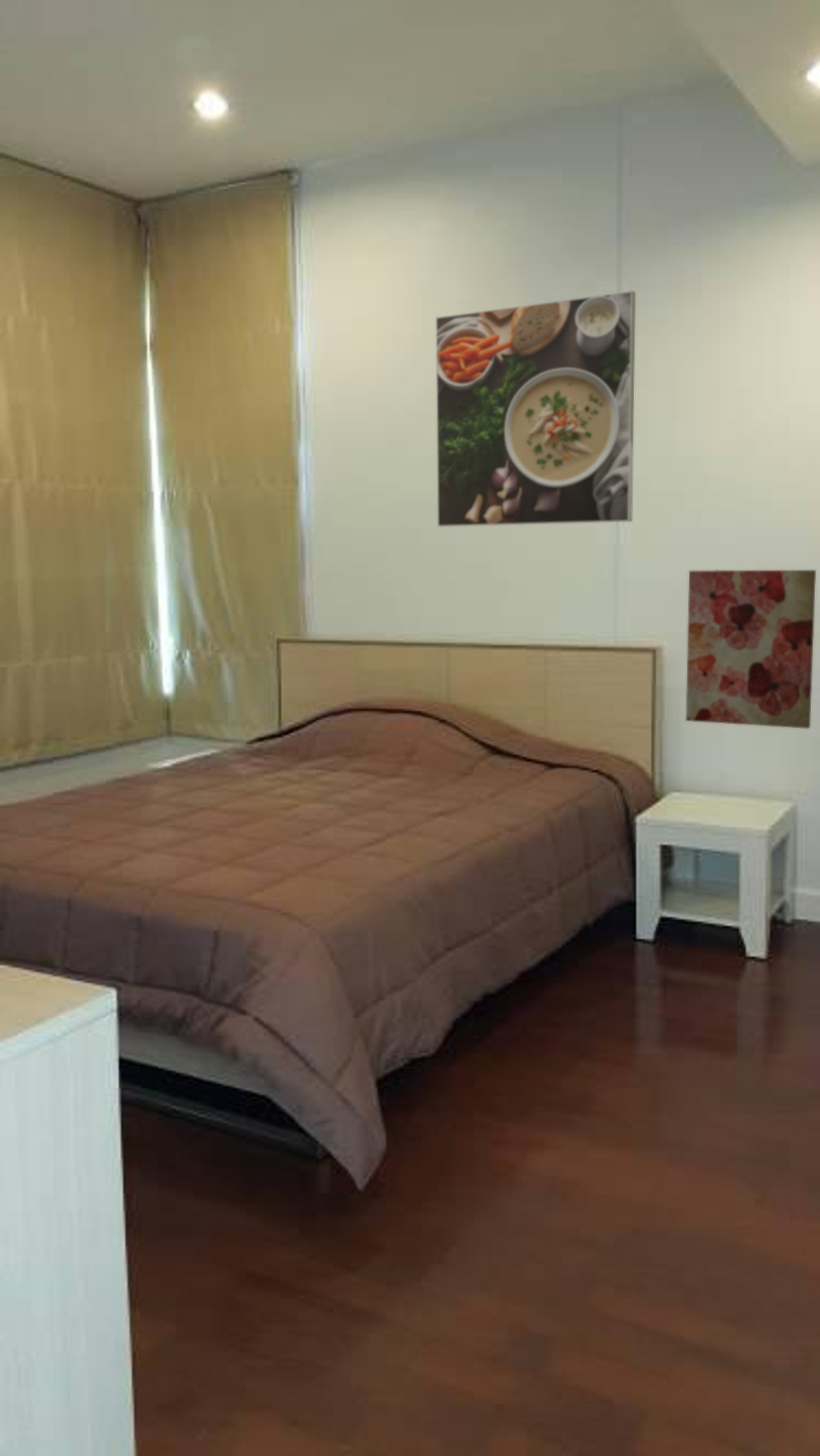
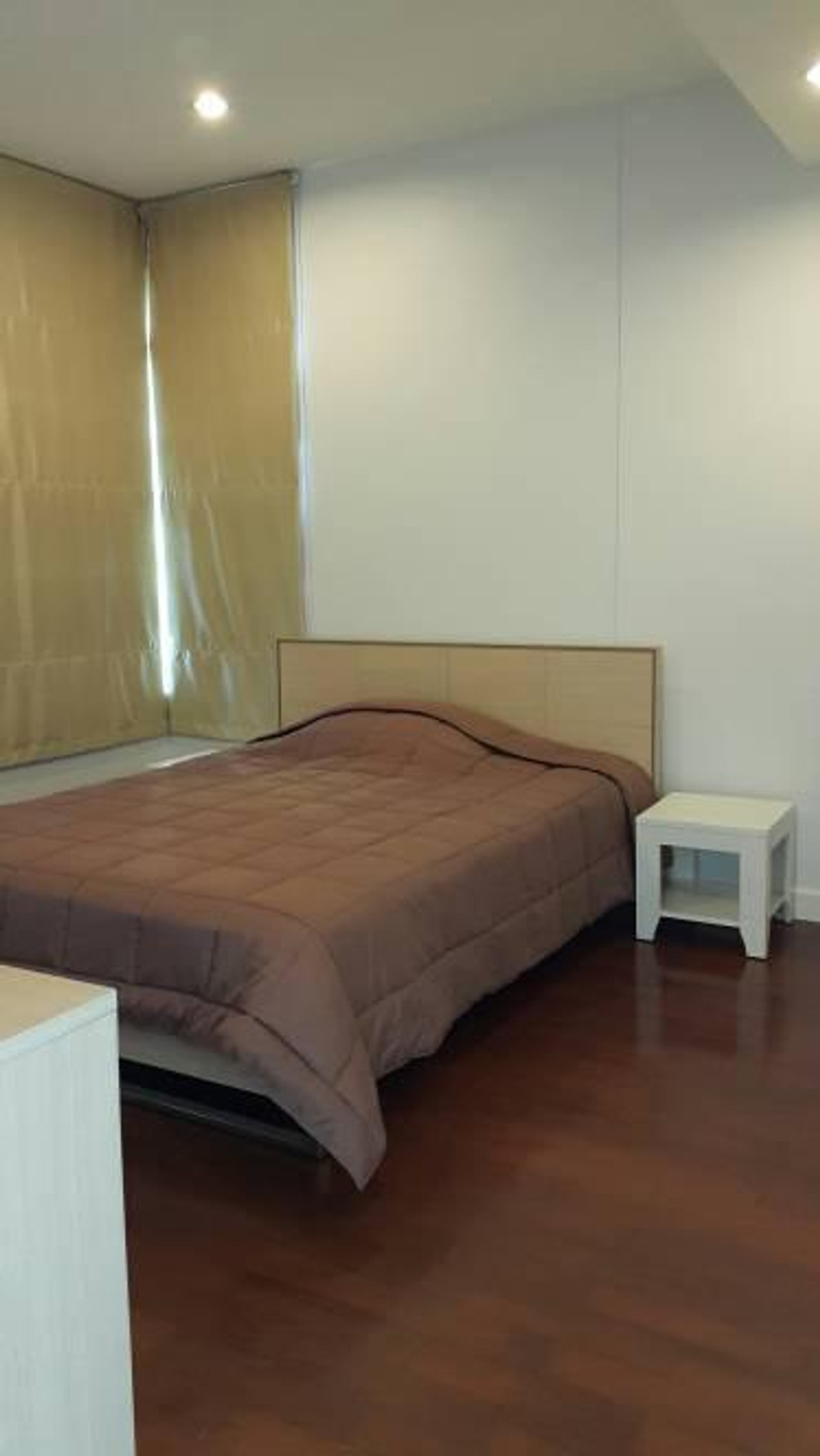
- wall art [685,569,817,729]
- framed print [435,291,636,528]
